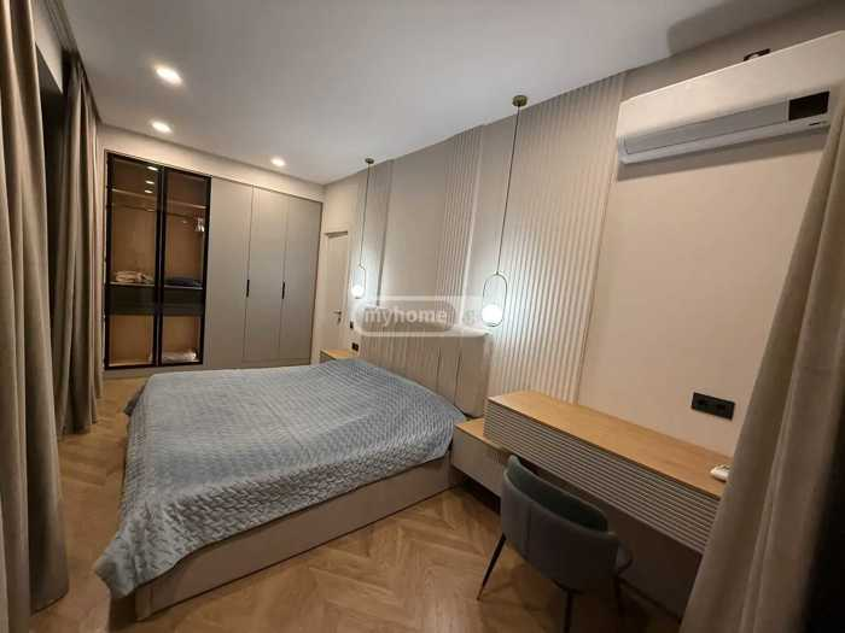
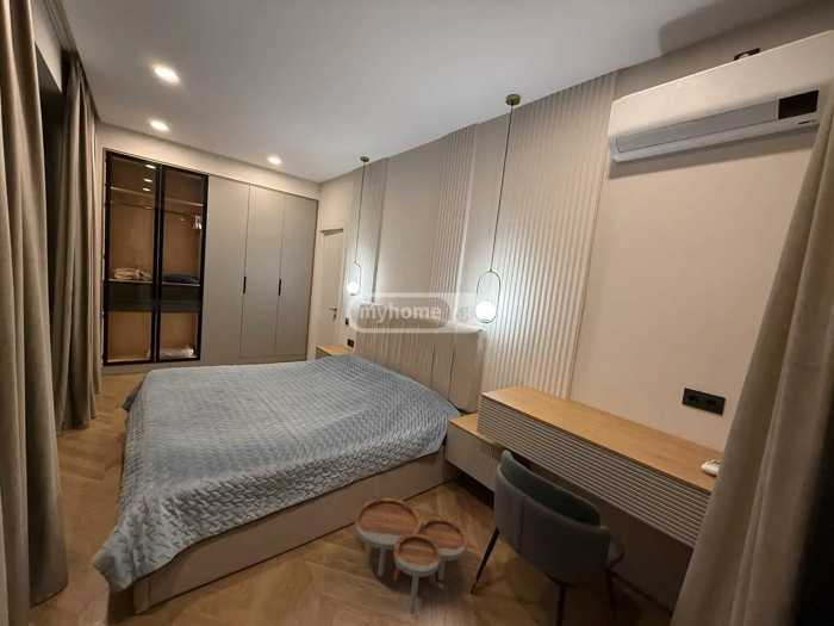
+ nesting tables [353,497,469,615]
